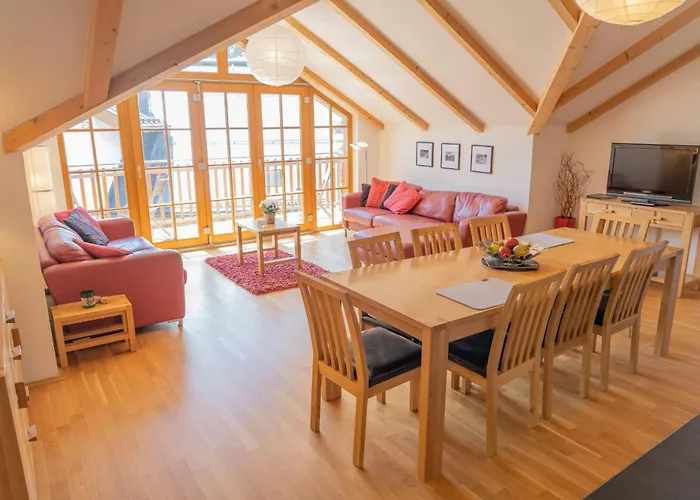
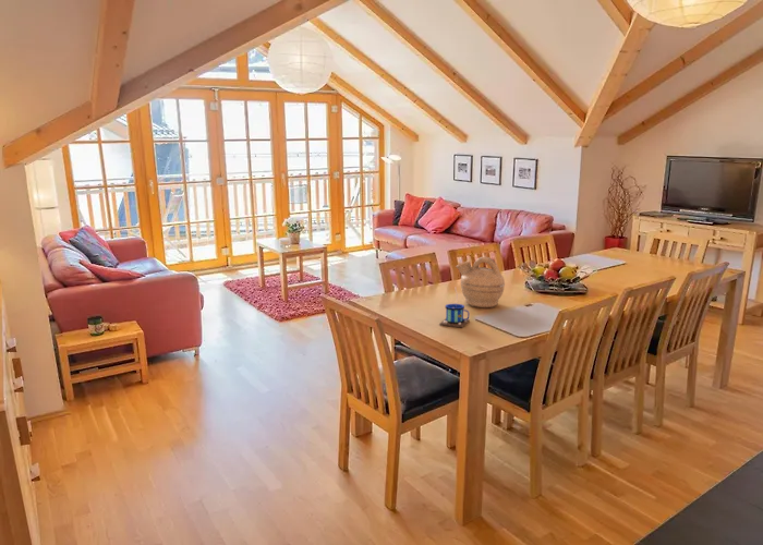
+ mug [438,288,470,328]
+ teapot [455,256,506,308]
